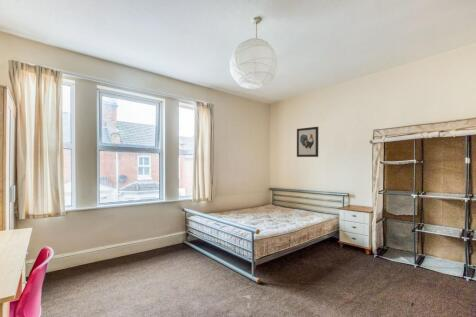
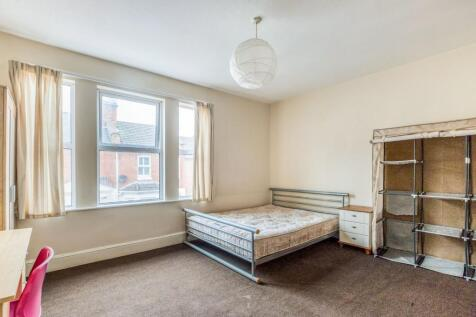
- wall art [296,126,319,158]
